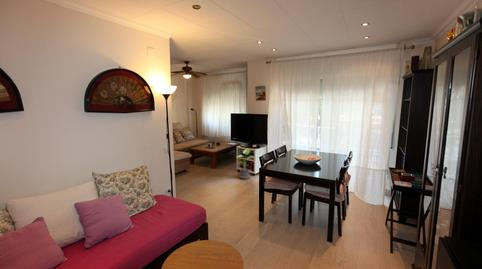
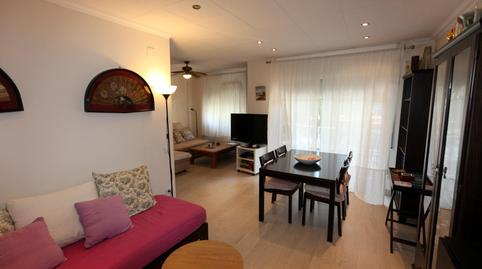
- potted plant [235,147,257,180]
